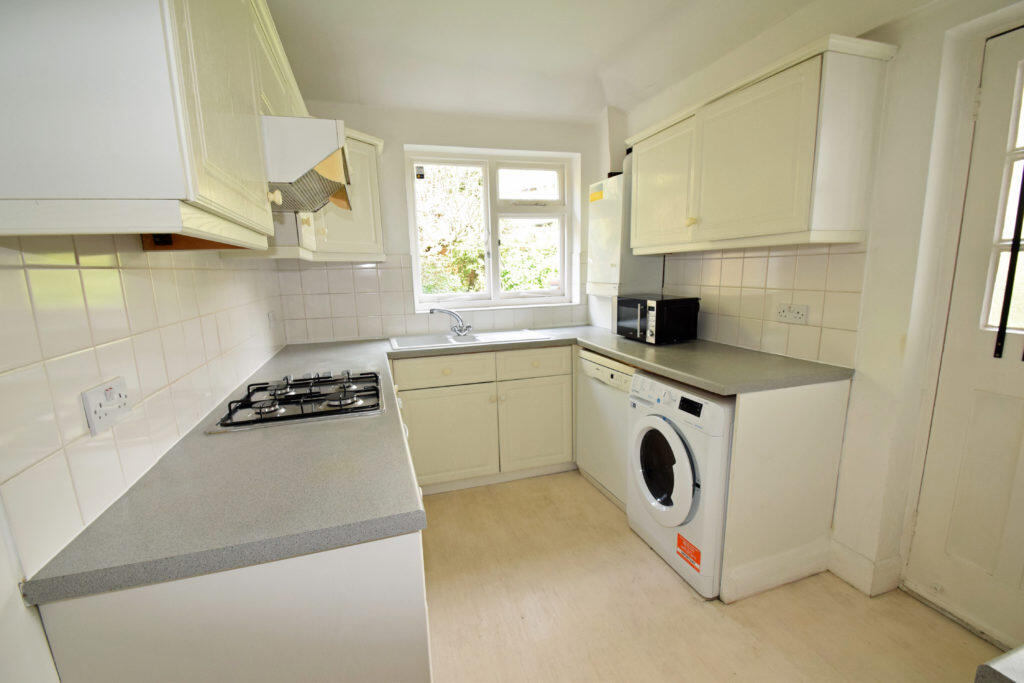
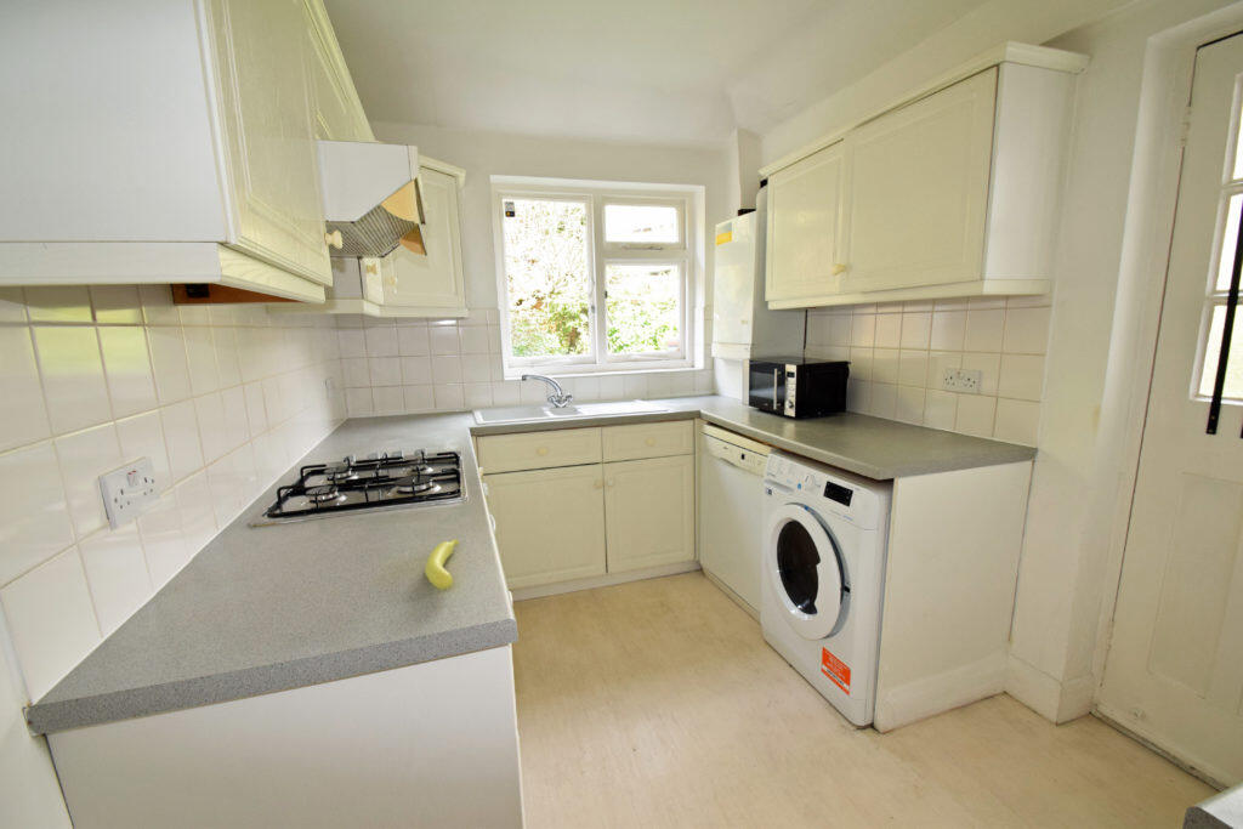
+ banana [424,539,460,590]
